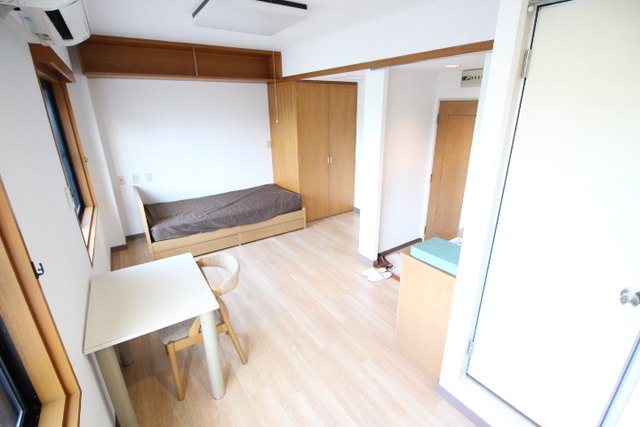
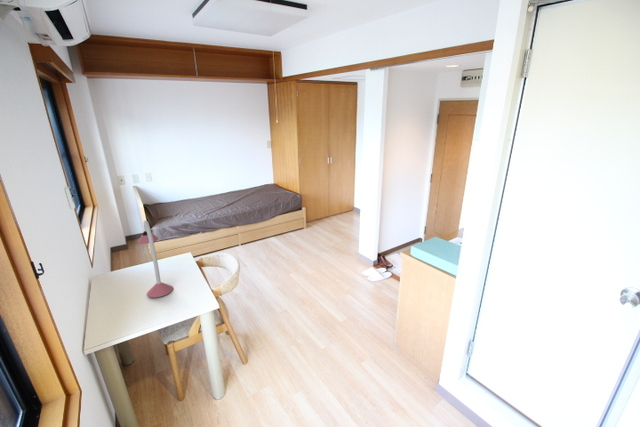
+ desk lamp [137,220,174,298]
